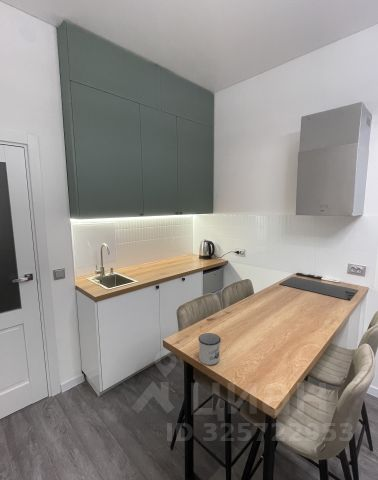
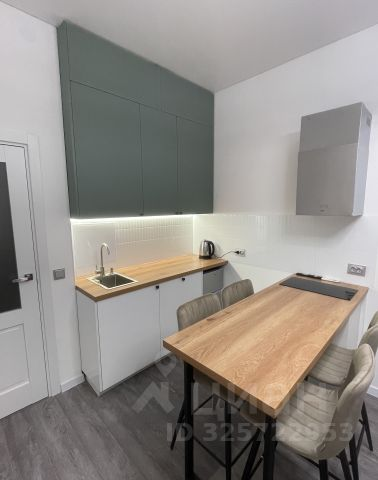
- mug [197,332,222,366]
